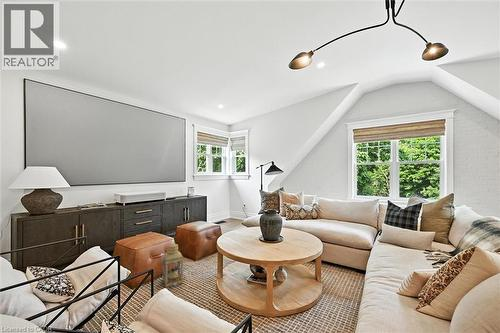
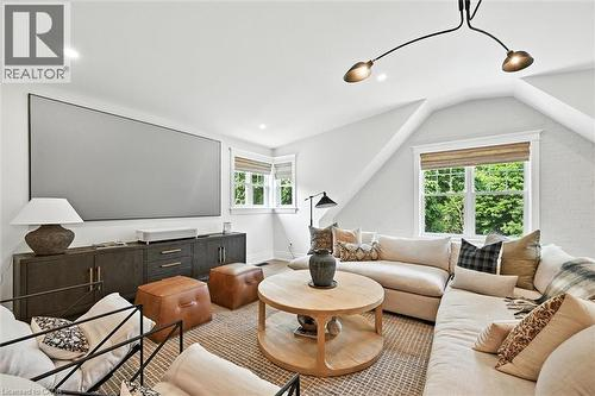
- lantern [162,243,187,288]
